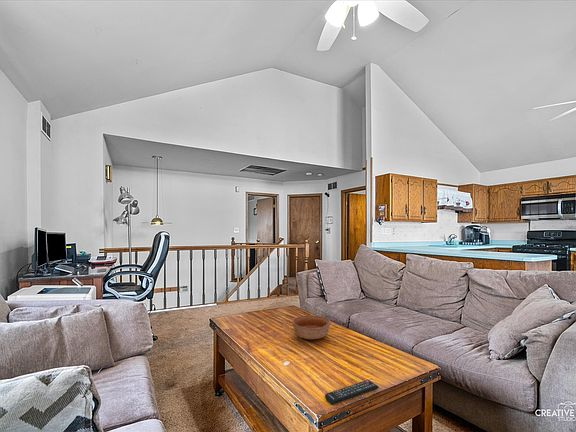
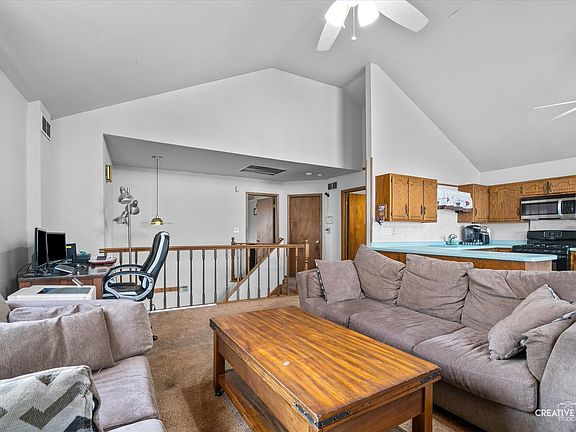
- bowl [291,314,332,341]
- remote control [324,379,380,406]
